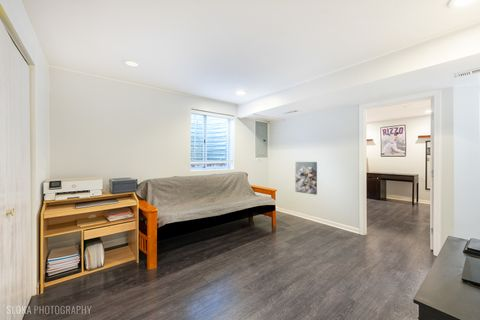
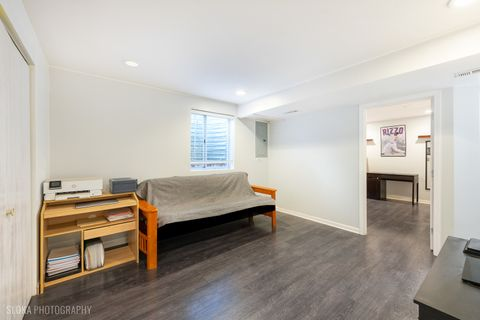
- wall art [294,161,318,196]
